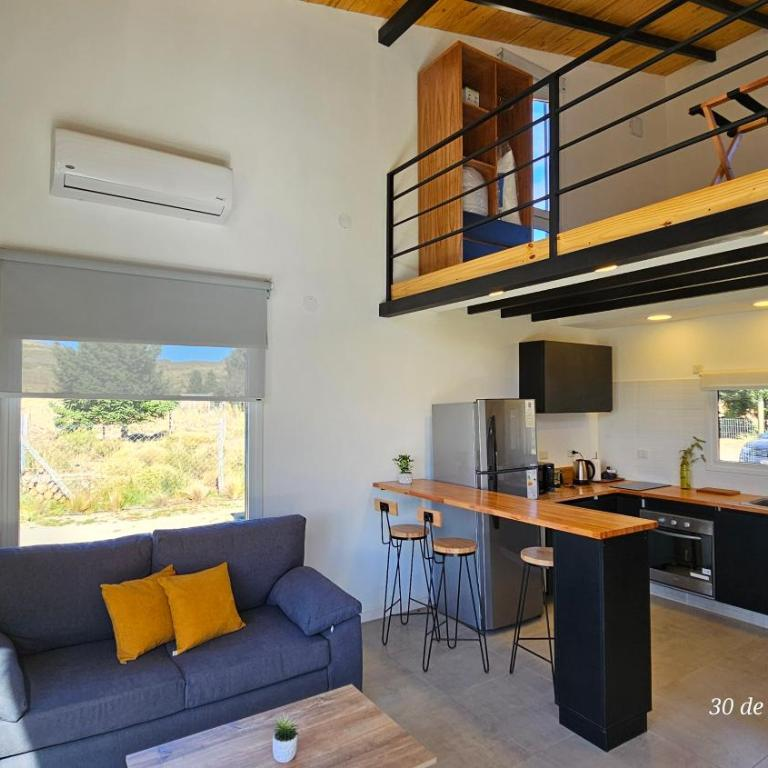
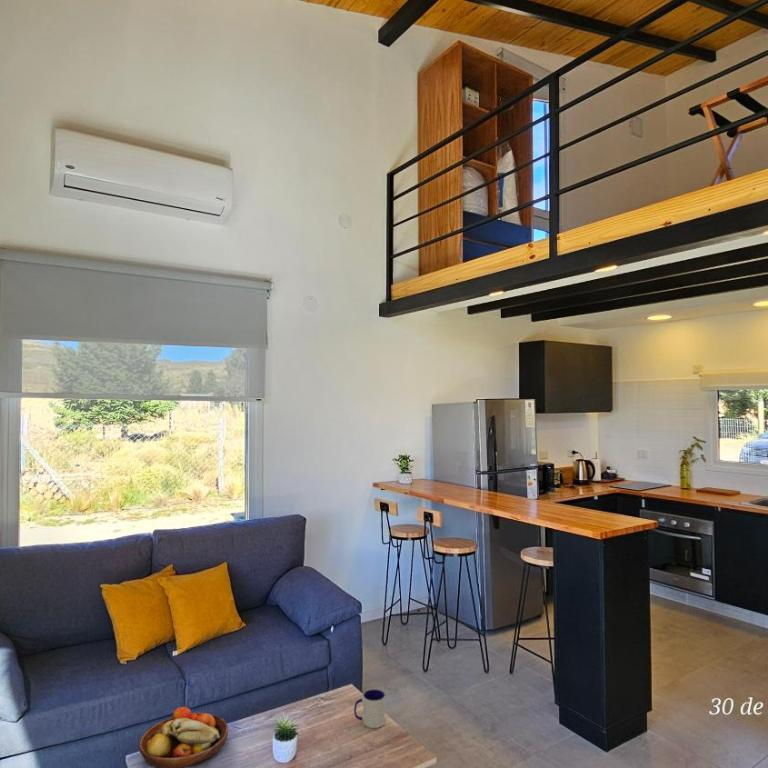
+ fruit bowl [138,706,229,768]
+ mug [353,689,386,729]
